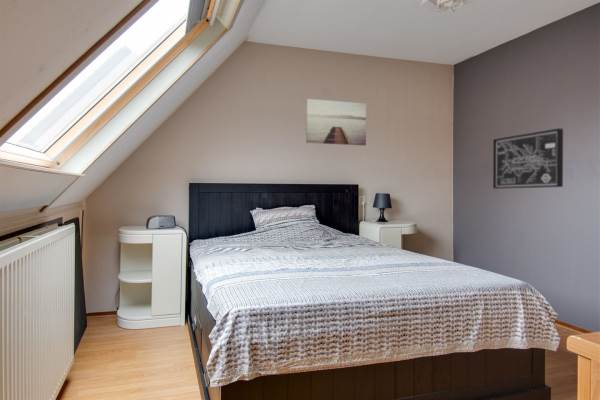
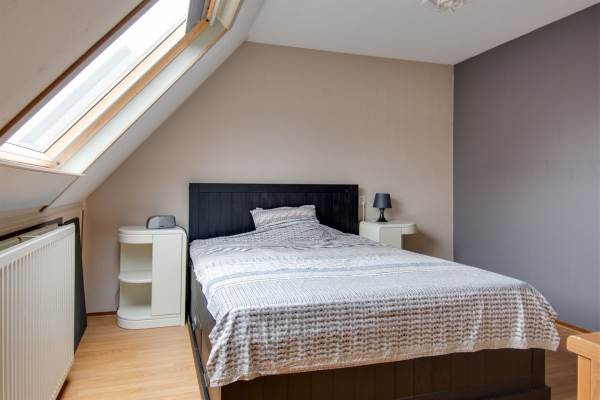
- wall art [305,98,367,146]
- wall art [492,127,564,190]
